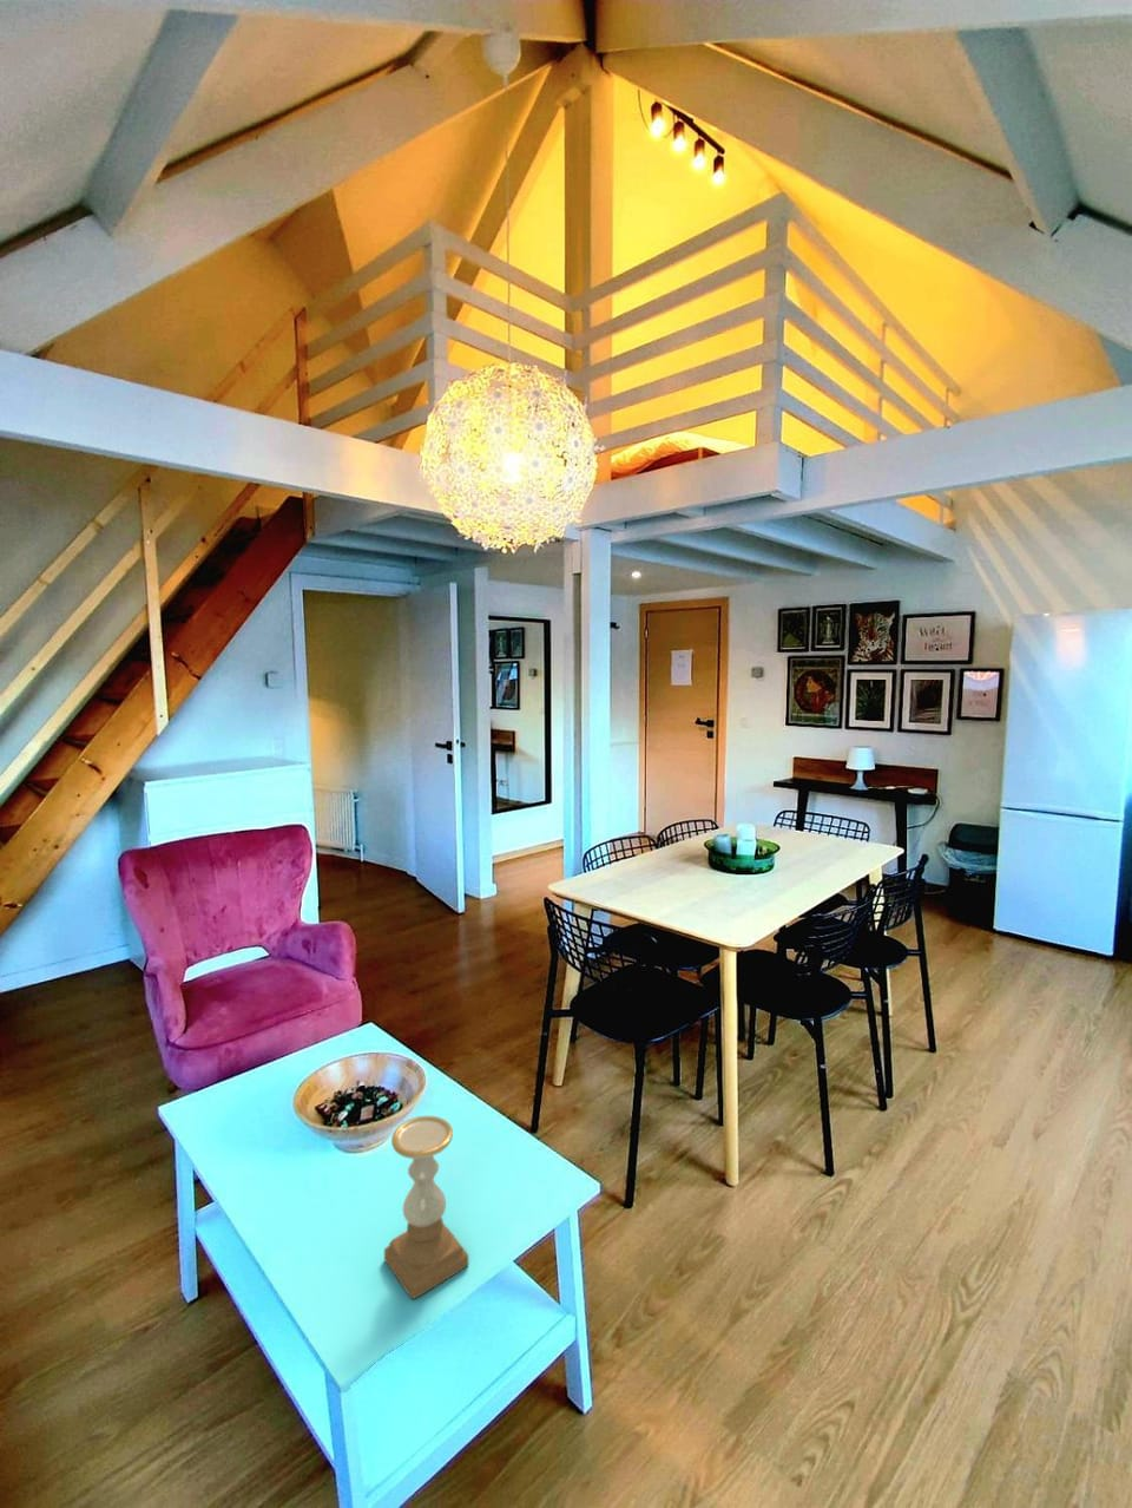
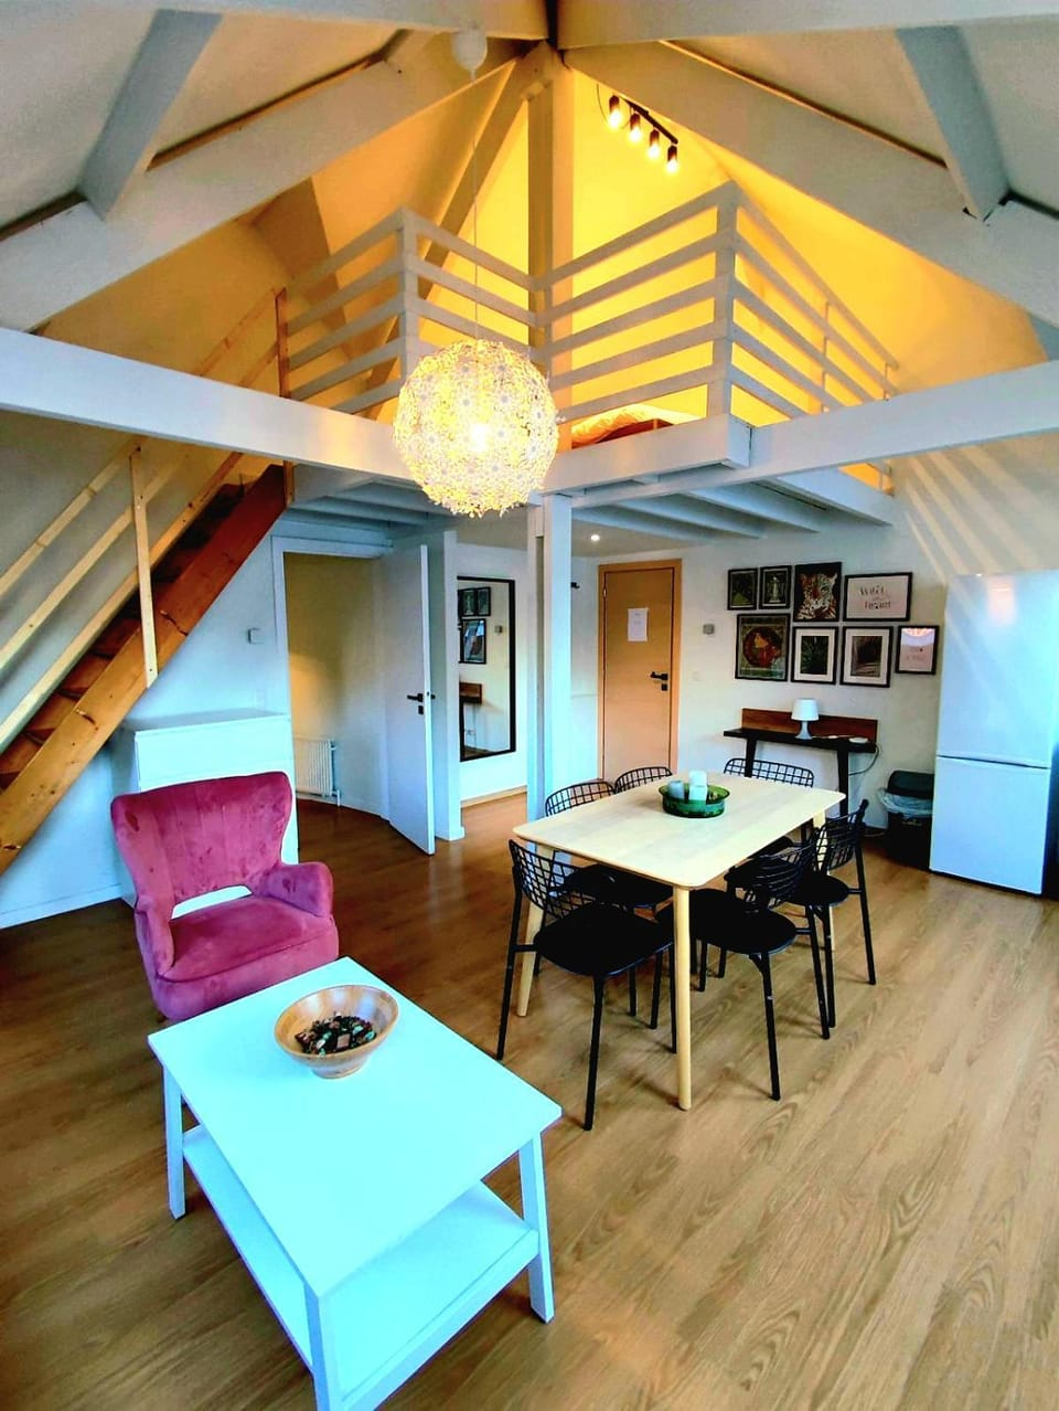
- candle holder [383,1116,470,1300]
